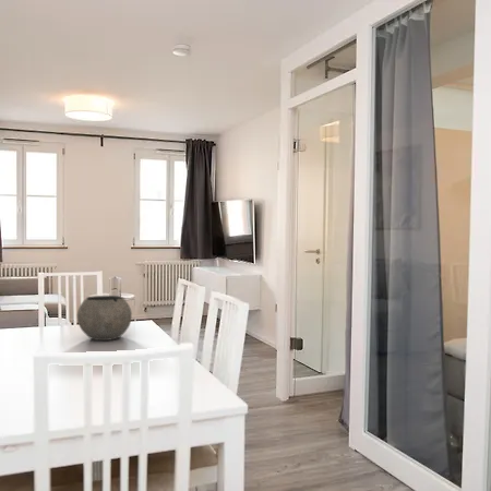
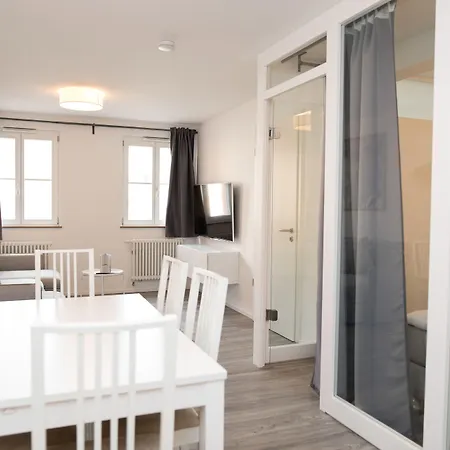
- bowl [76,295,133,342]
